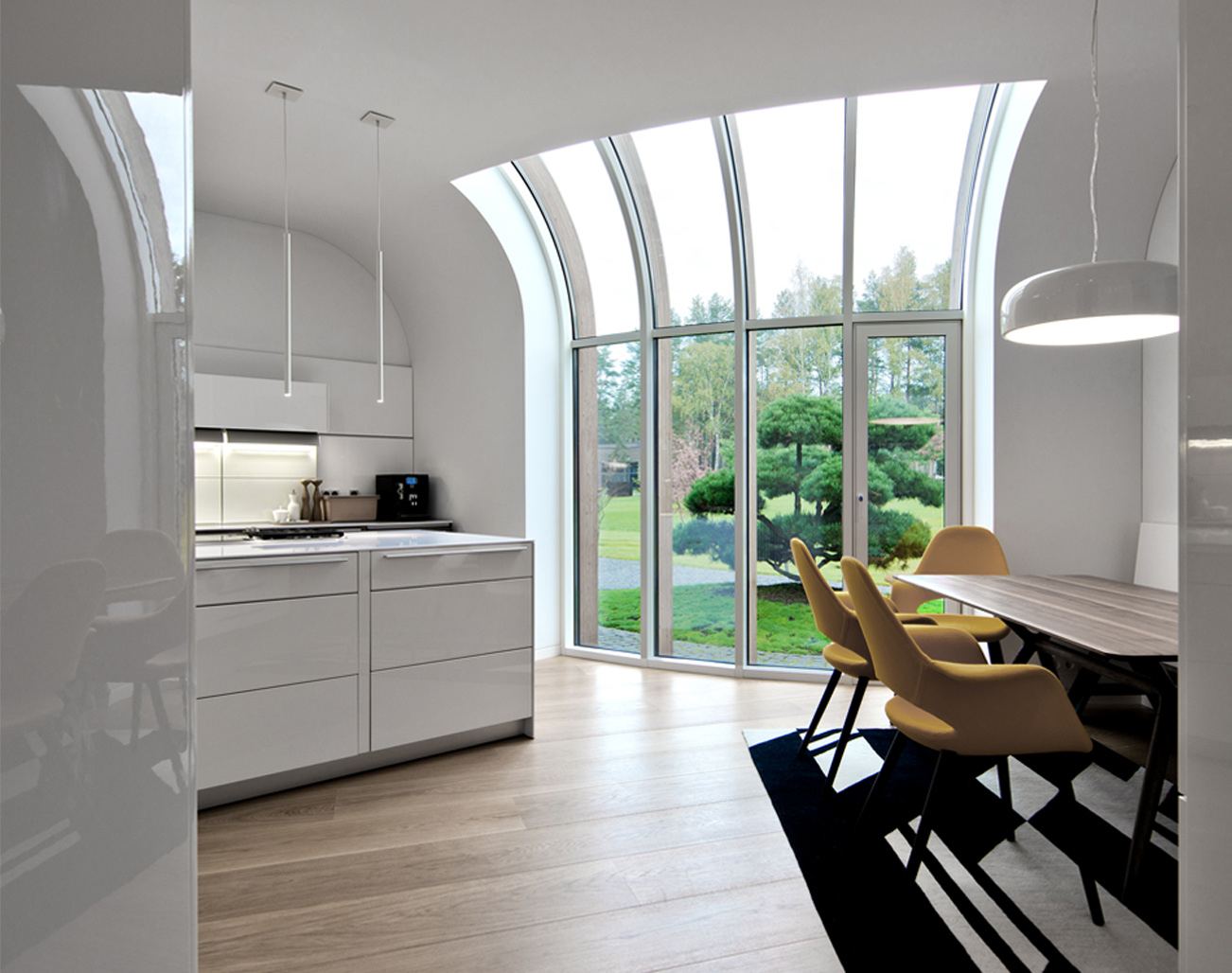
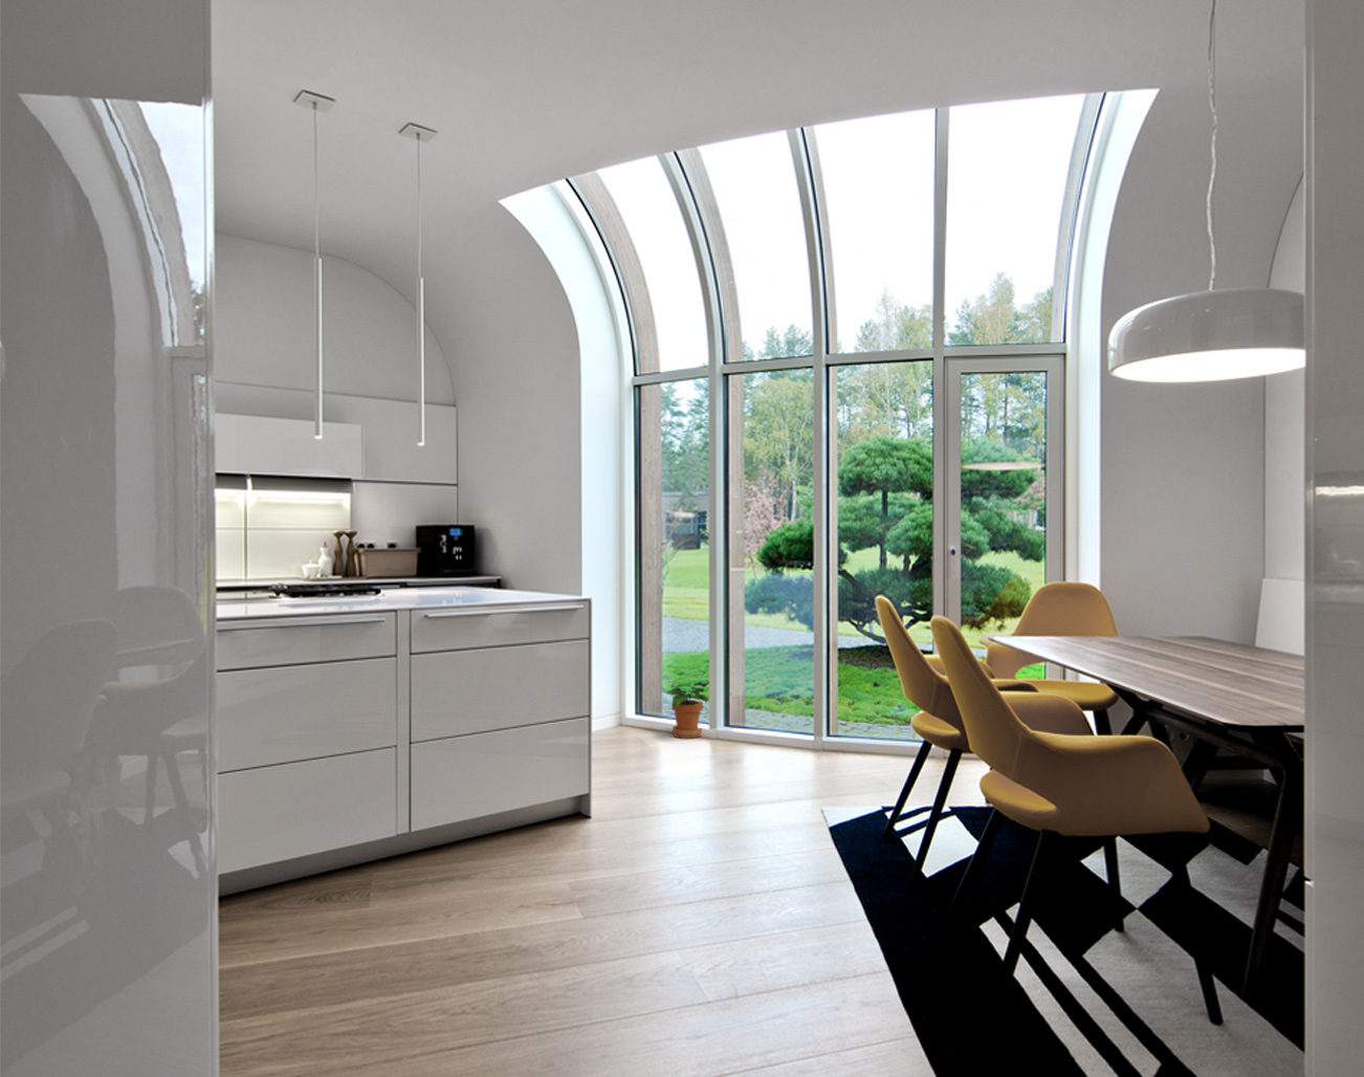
+ potted plant [666,686,709,739]
